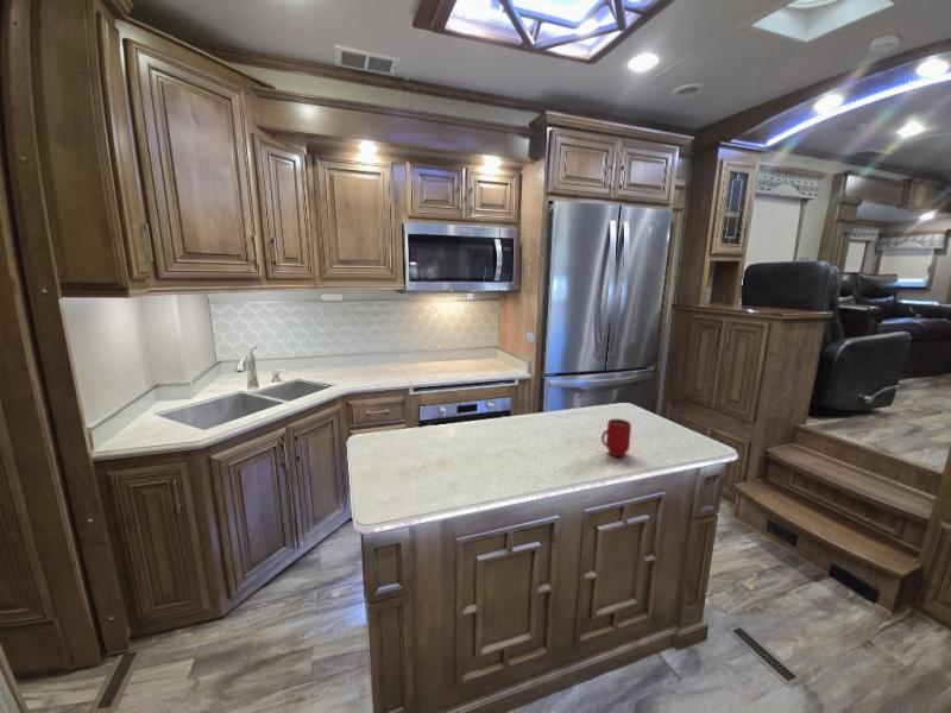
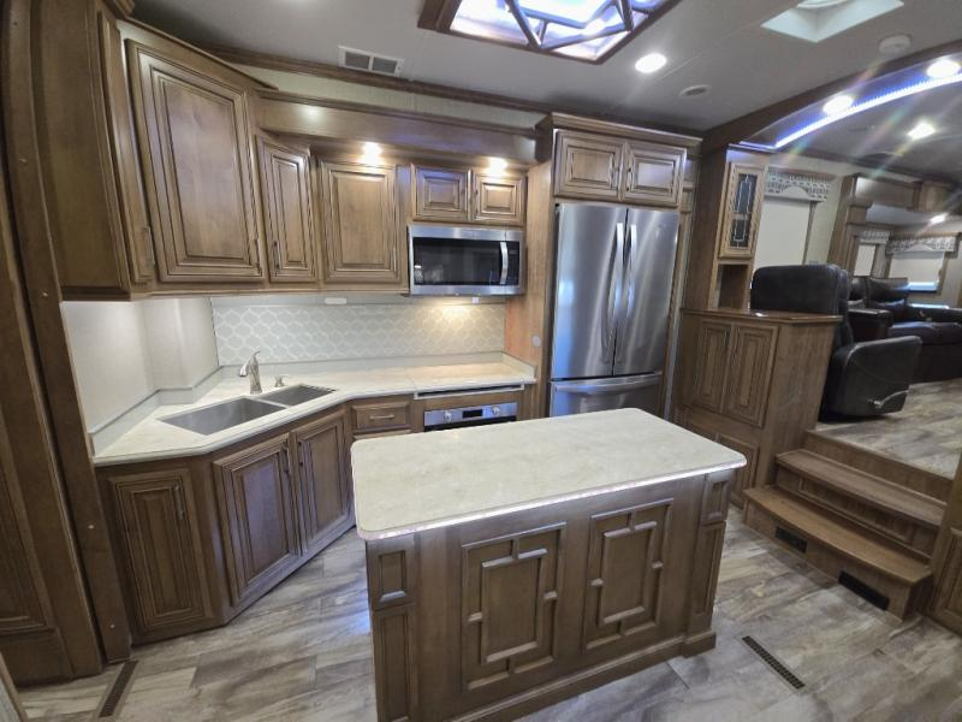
- mug [600,417,632,458]
